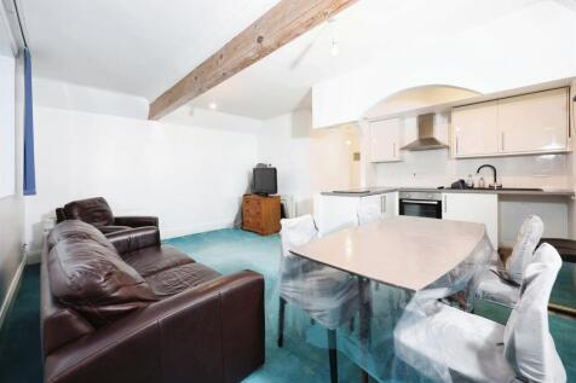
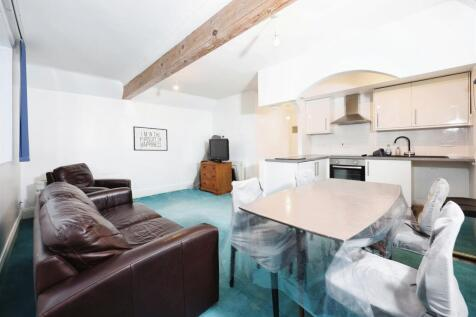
+ mirror [132,125,169,152]
